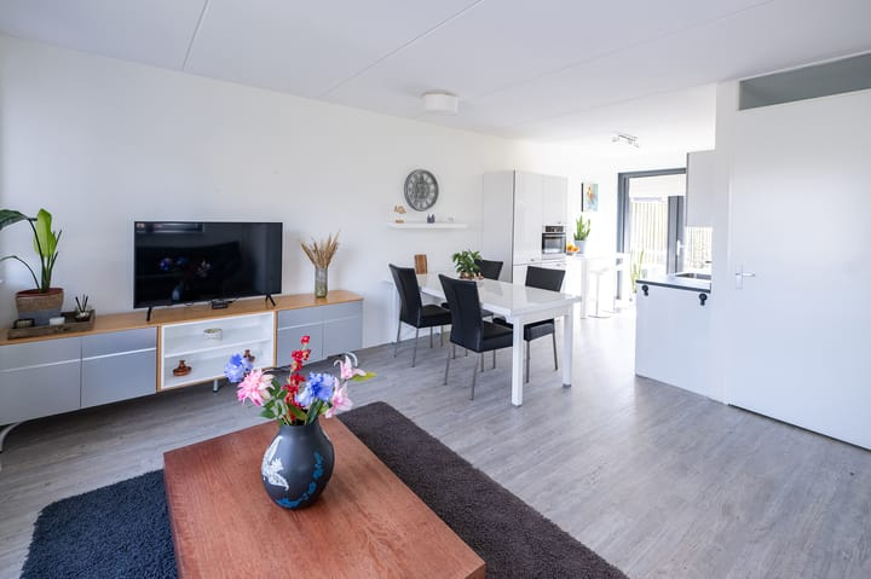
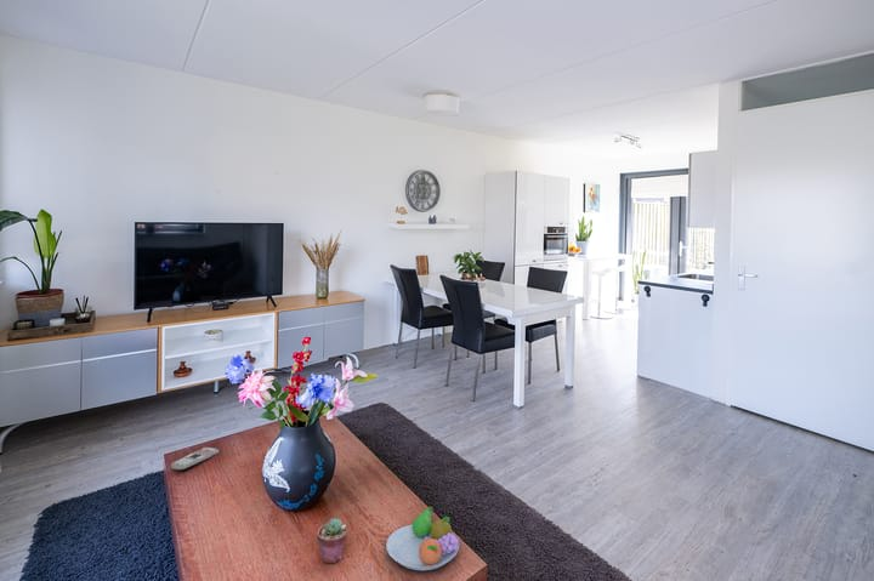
+ potted succulent [316,517,348,564]
+ fruit bowl [385,506,461,571]
+ remote control [170,446,220,472]
